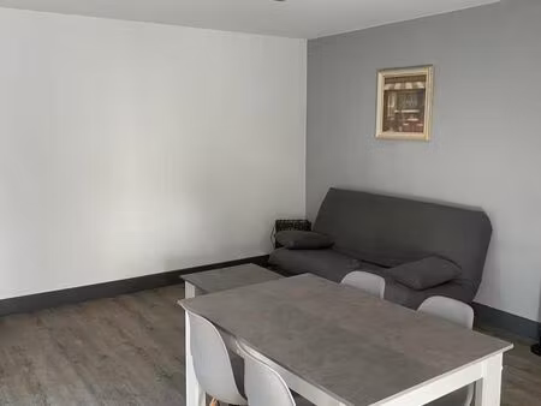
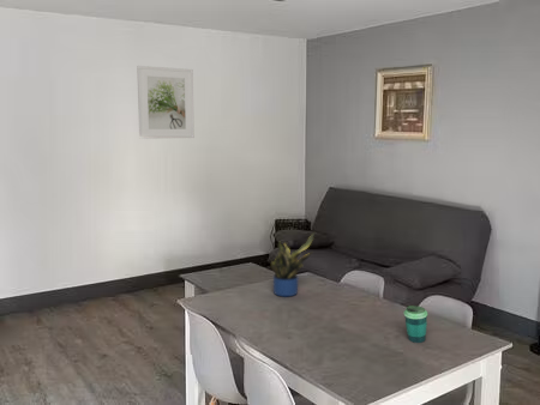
+ potted plant [270,231,316,297]
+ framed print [136,65,196,140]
+ cup [403,304,428,344]
